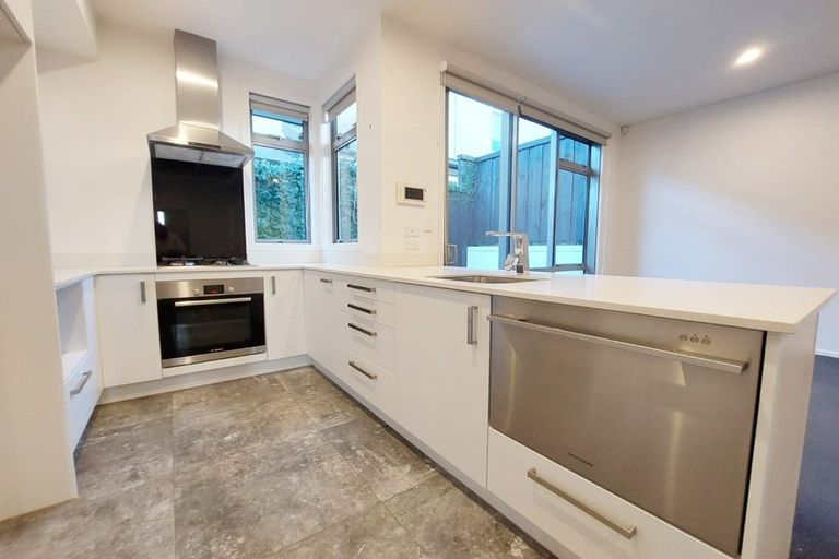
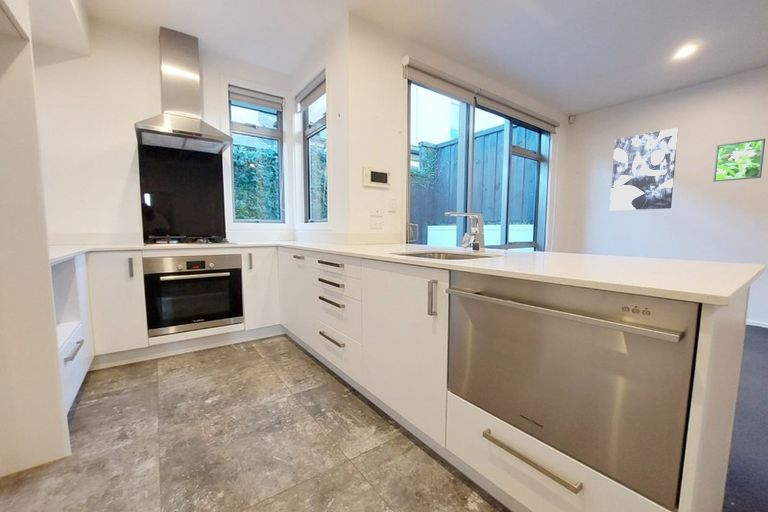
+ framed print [712,138,766,183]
+ wall art [609,127,679,211]
